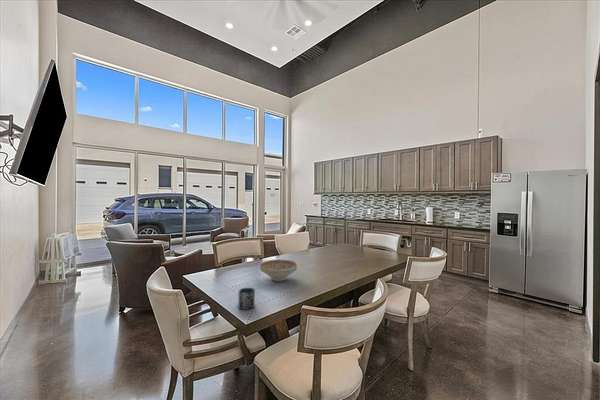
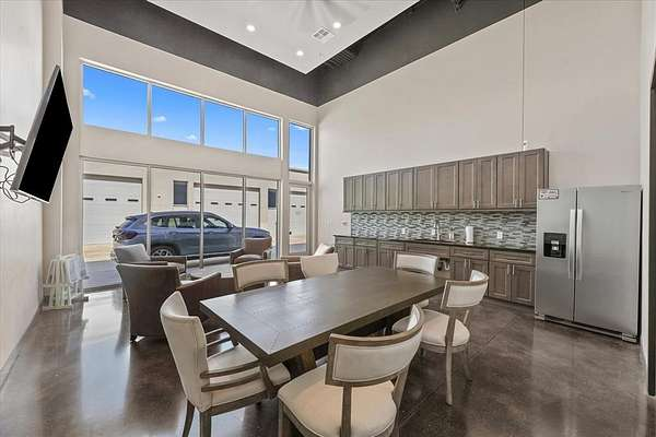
- cup [238,287,256,311]
- decorative bowl [259,259,298,282]
